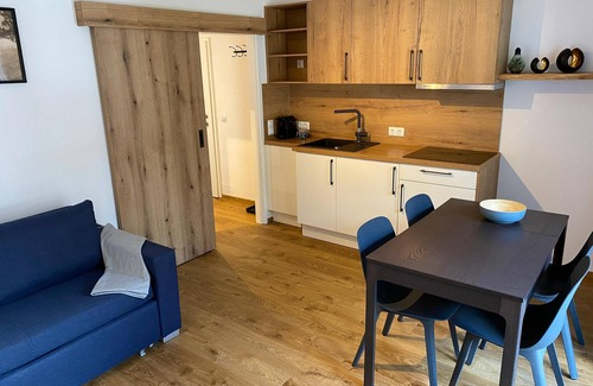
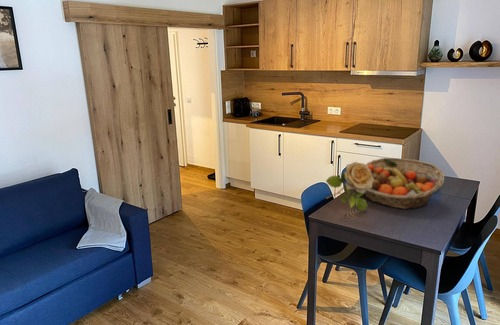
+ flower [325,161,374,211]
+ fruit basket [364,157,445,210]
